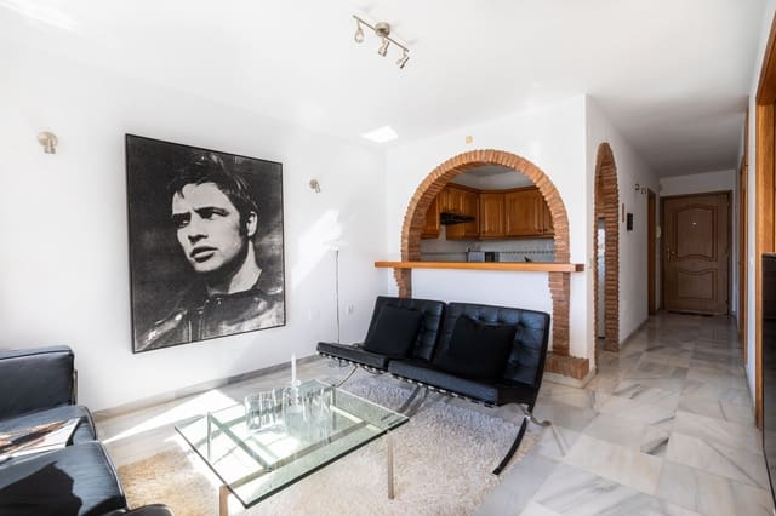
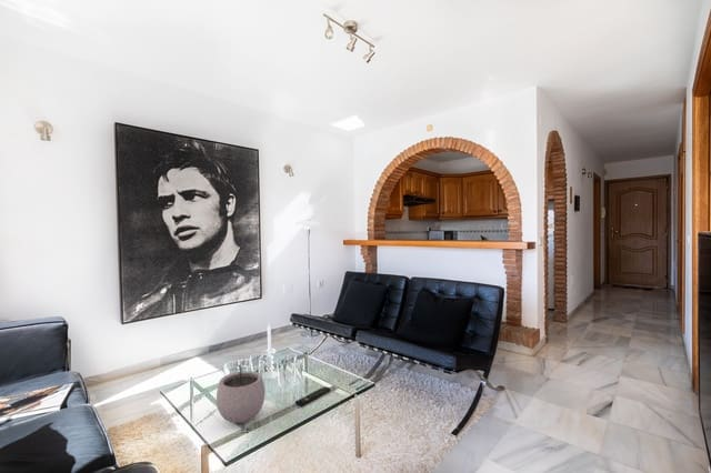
+ plant pot [216,361,267,424]
+ remote control [294,385,331,407]
